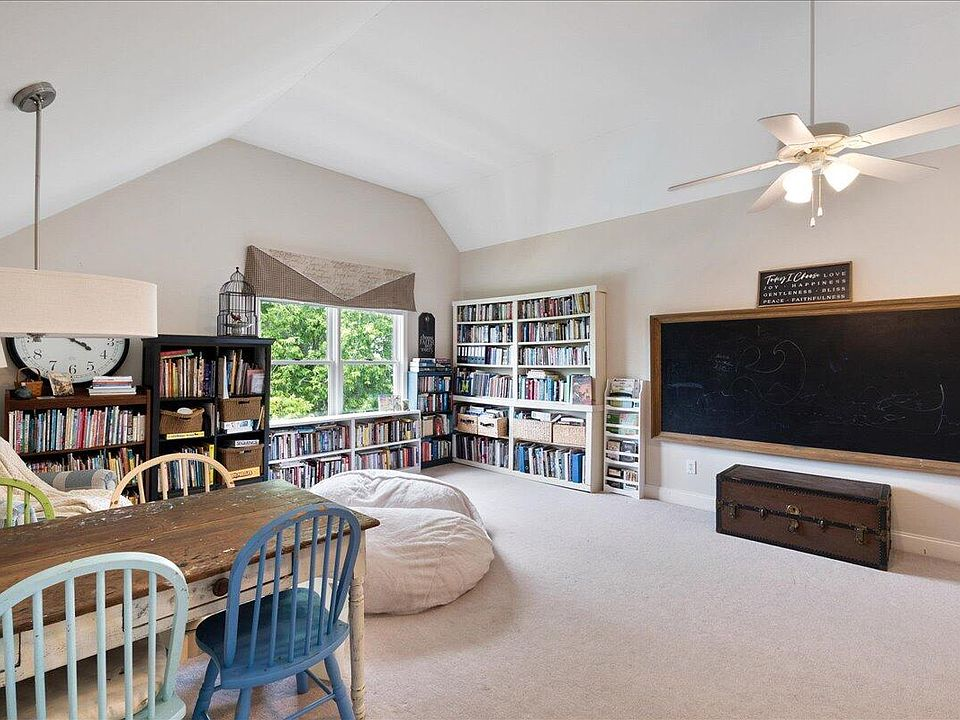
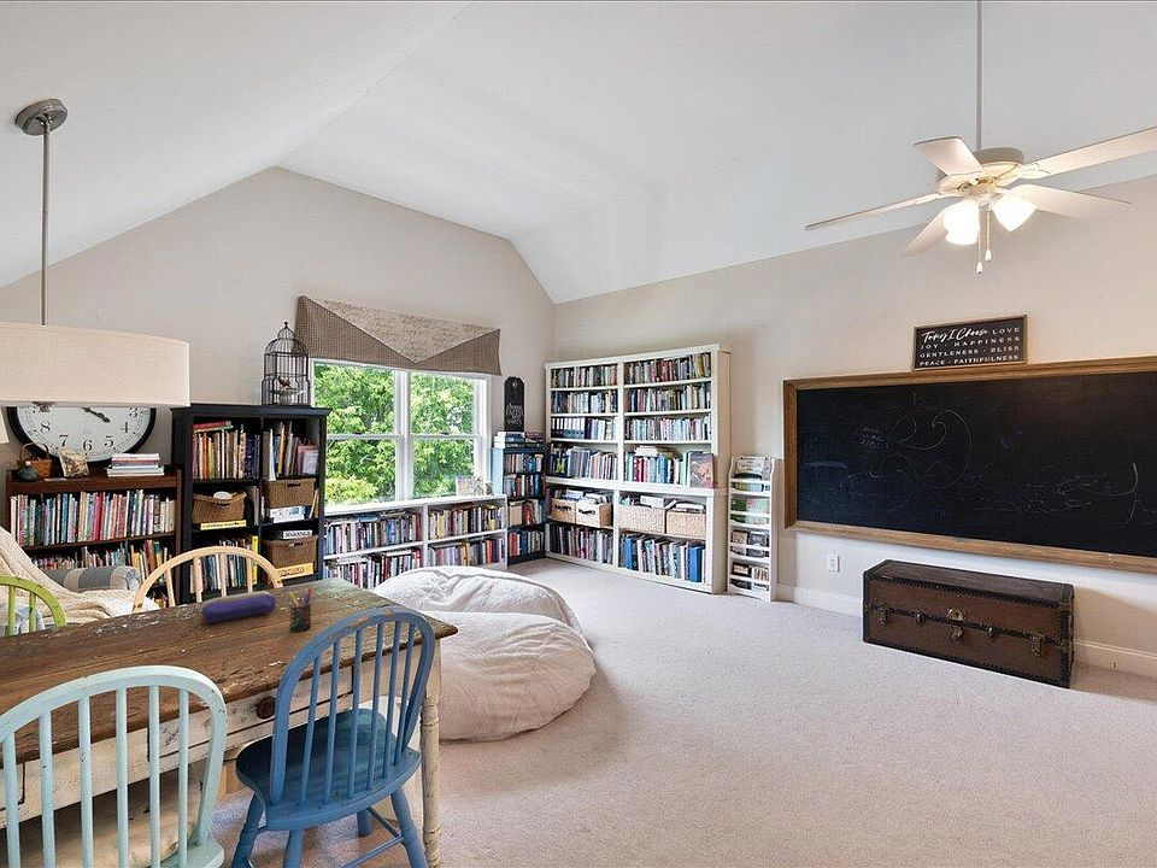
+ pen holder [288,587,312,633]
+ pencil case [199,590,277,624]
